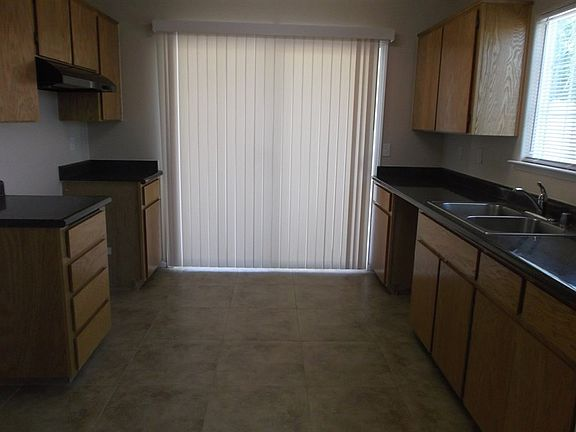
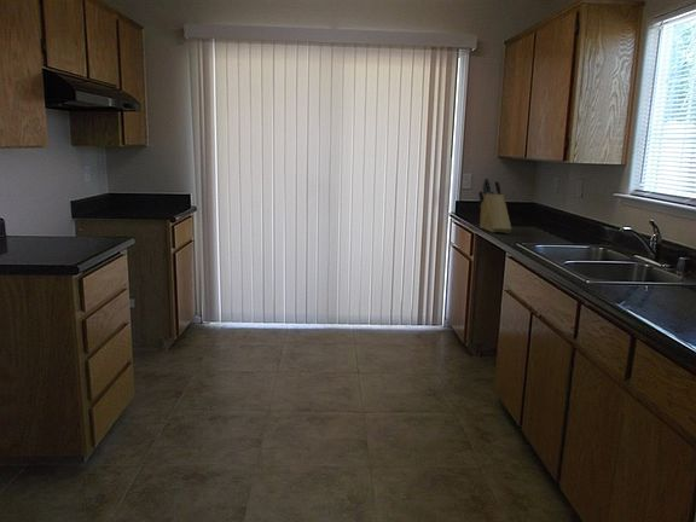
+ knife block [477,178,512,234]
